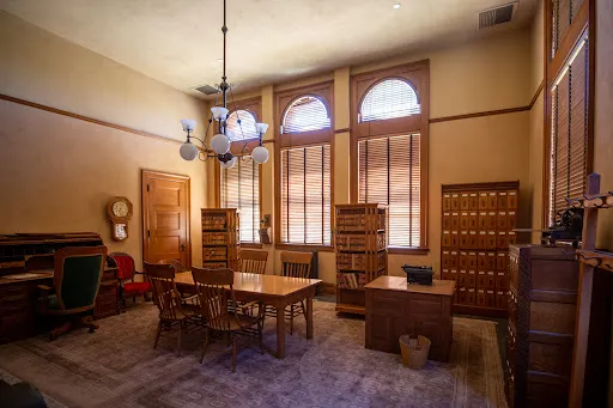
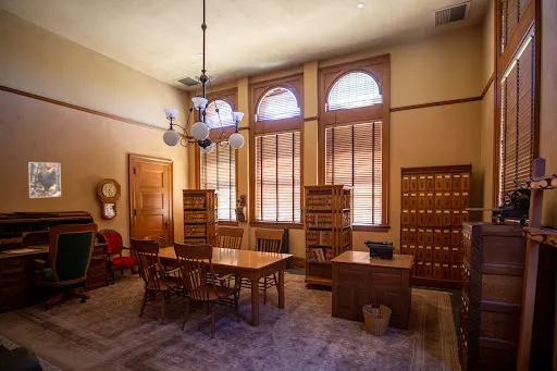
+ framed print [27,161,62,199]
